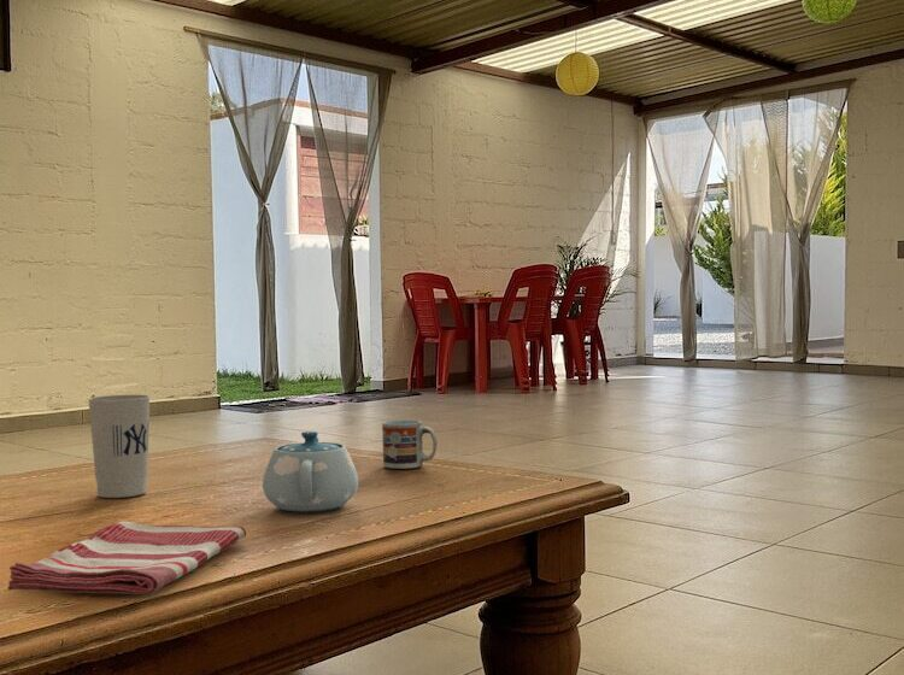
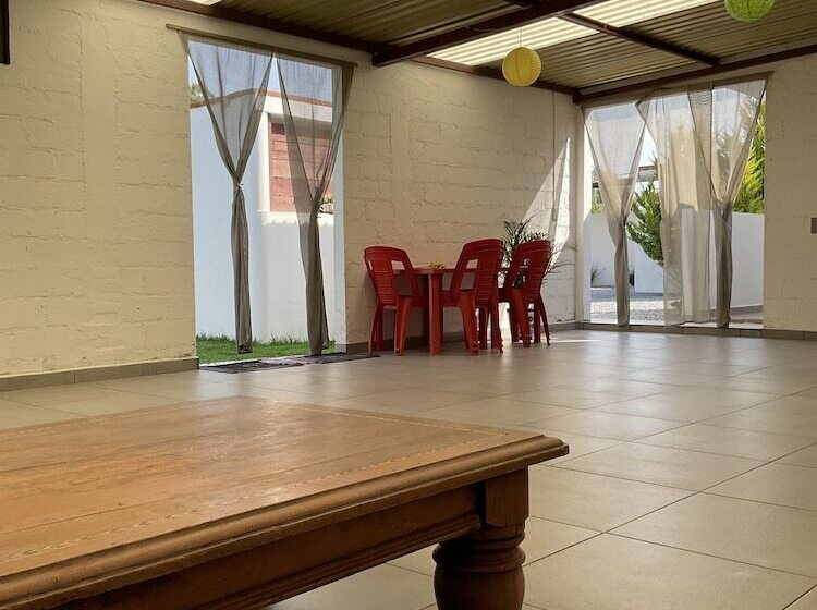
- cup [381,418,439,470]
- dish towel [7,521,247,595]
- chinaware [262,430,360,513]
- cup [87,394,151,499]
